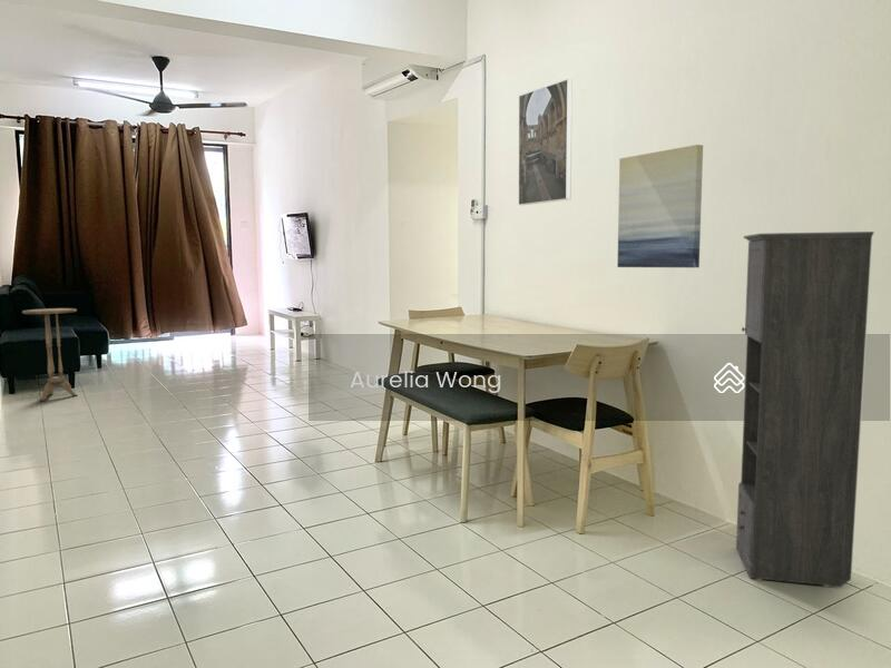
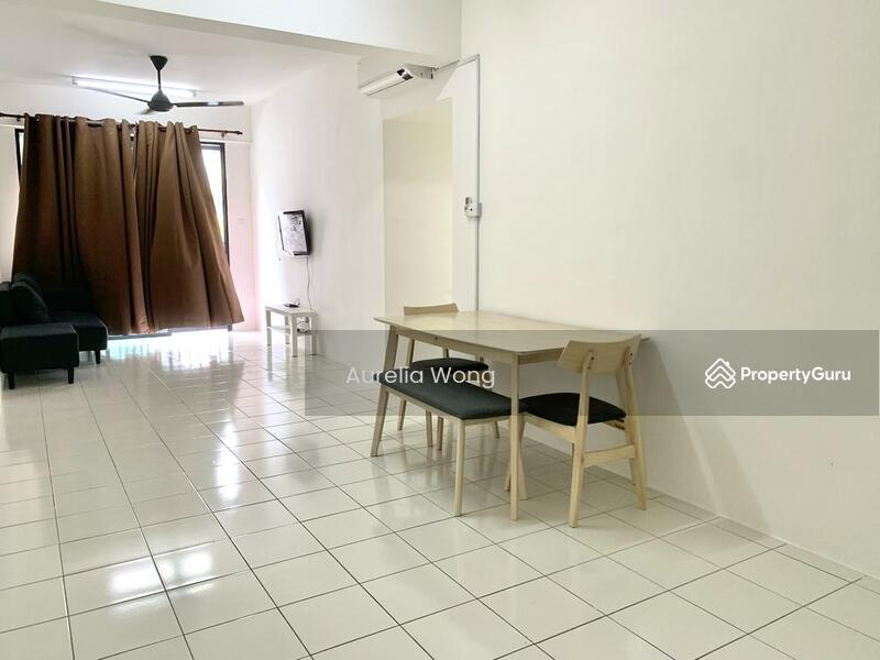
- storage cabinet [735,230,875,588]
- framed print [518,78,574,206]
- side table [21,307,78,402]
- wall art [616,144,704,268]
